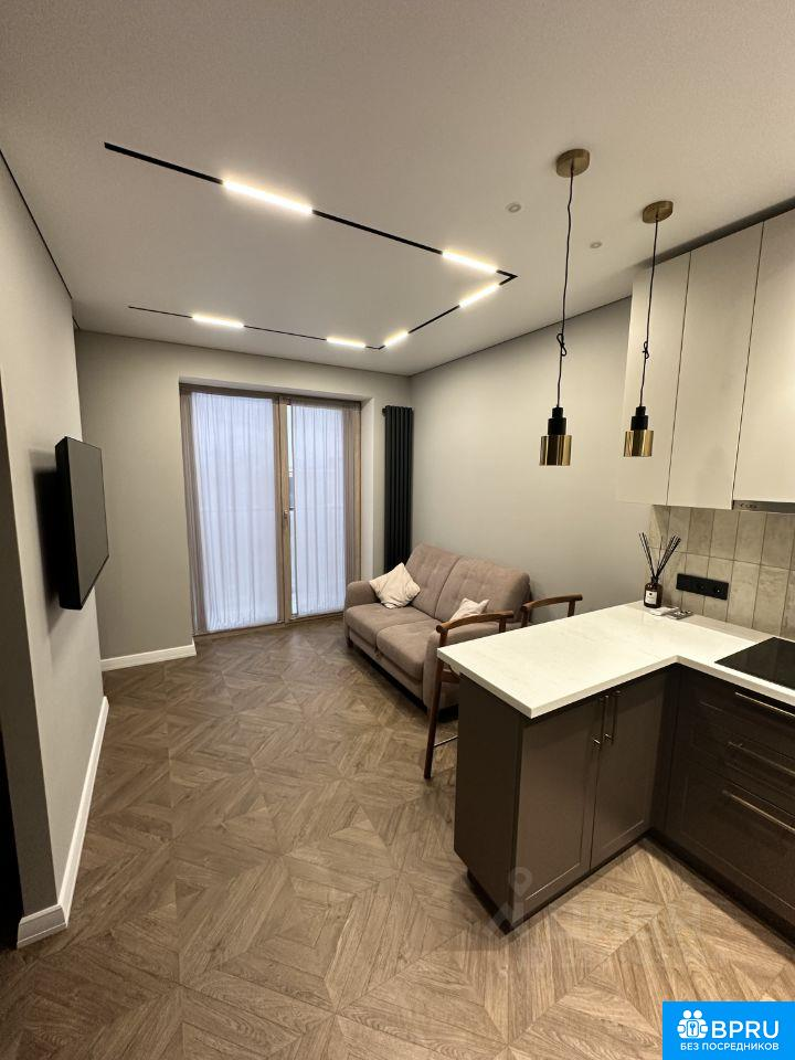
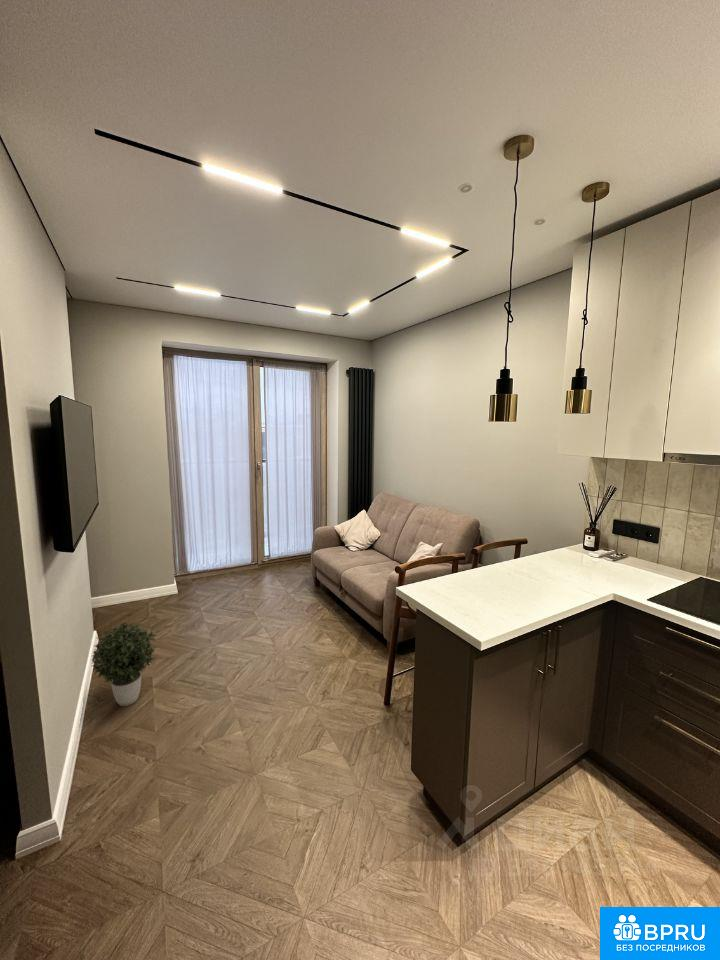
+ potted plant [91,621,157,707]
